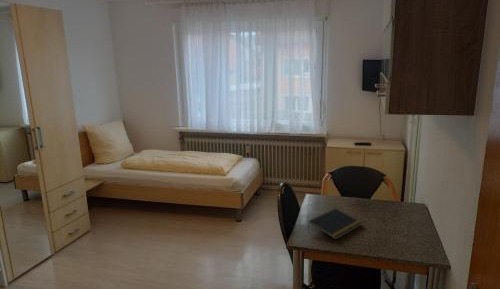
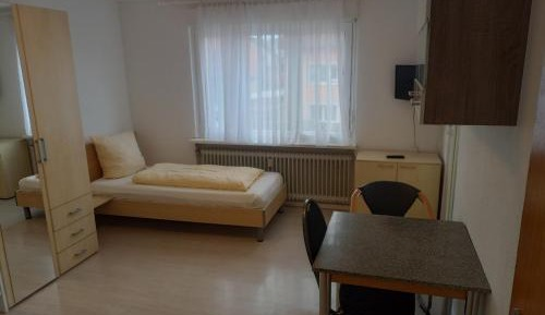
- notepad [307,207,363,241]
